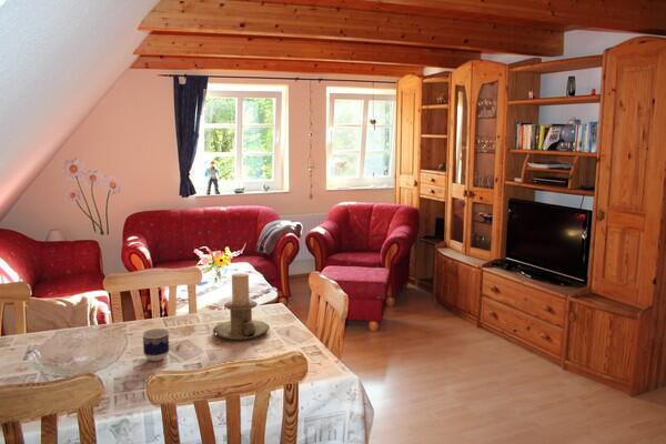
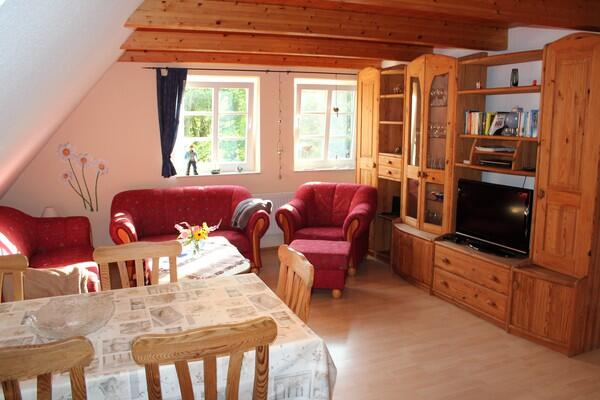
- candle holder [212,272,271,341]
- cup [141,327,170,362]
